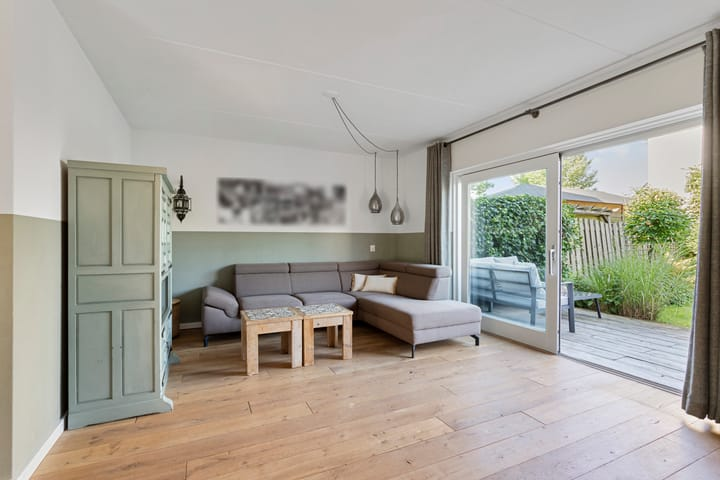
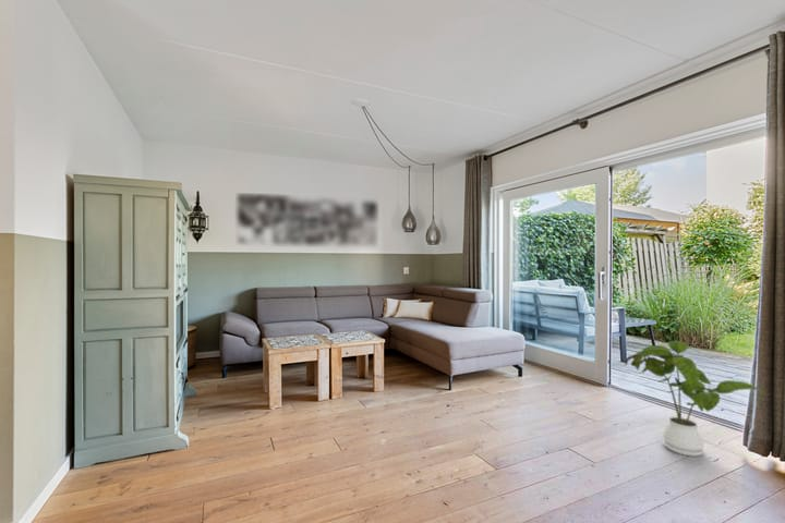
+ house plant [624,340,766,458]
